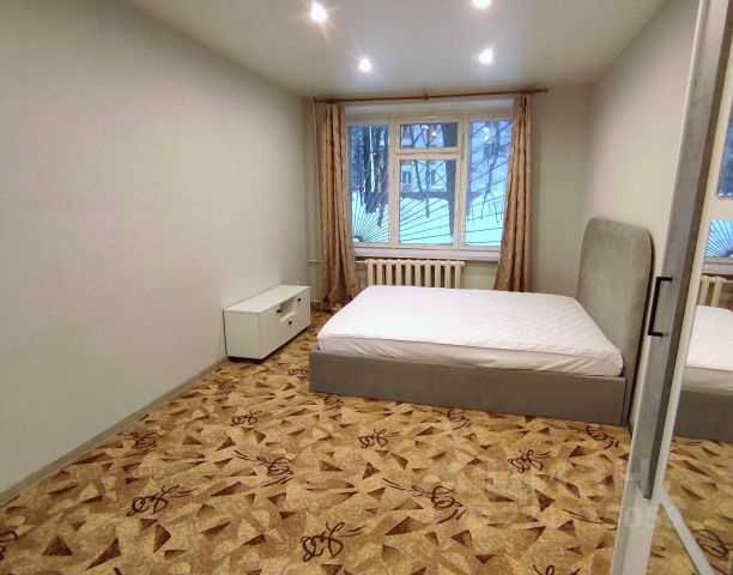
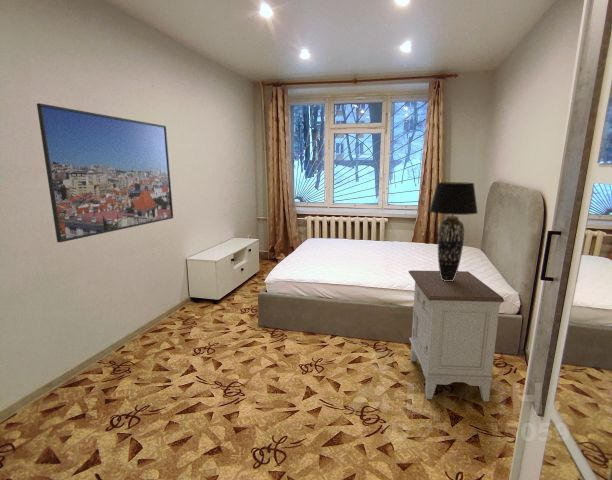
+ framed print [36,102,174,243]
+ table lamp [428,181,479,281]
+ nightstand [407,269,505,403]
